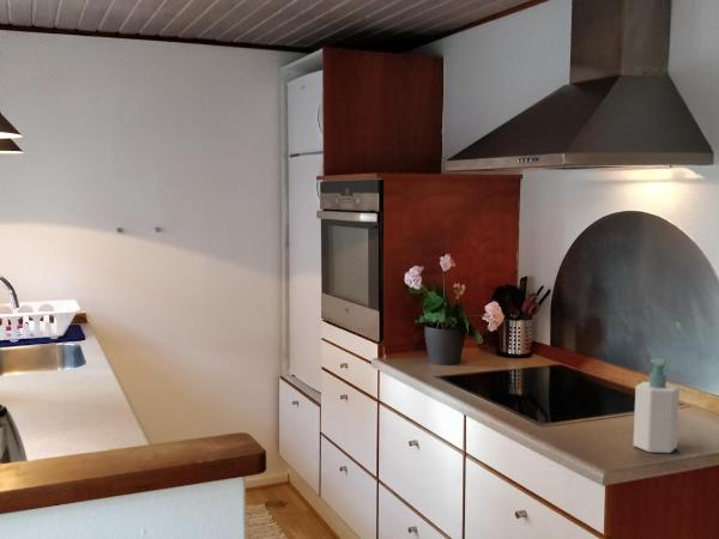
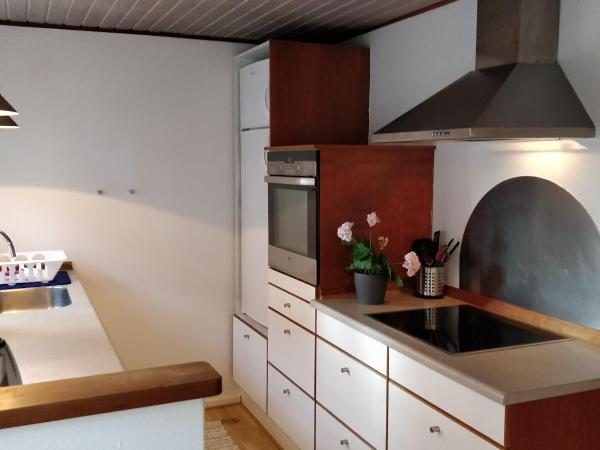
- soap bottle [633,357,681,454]
